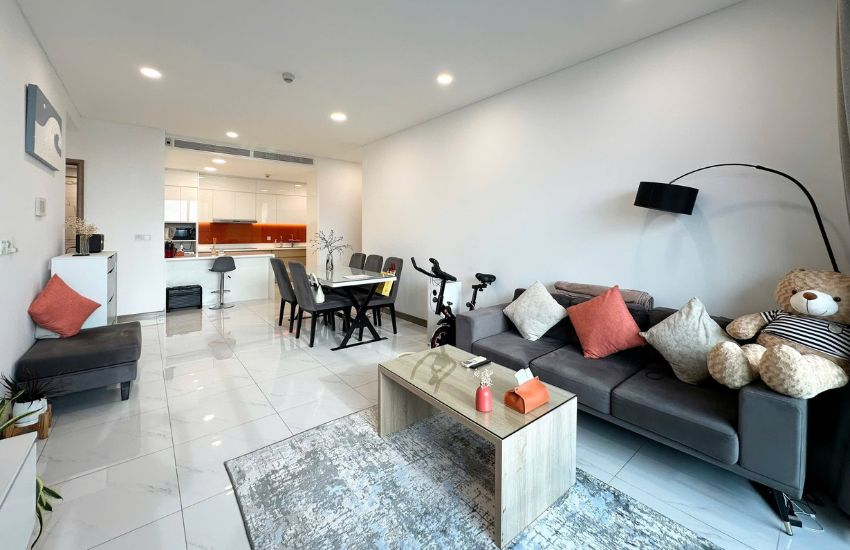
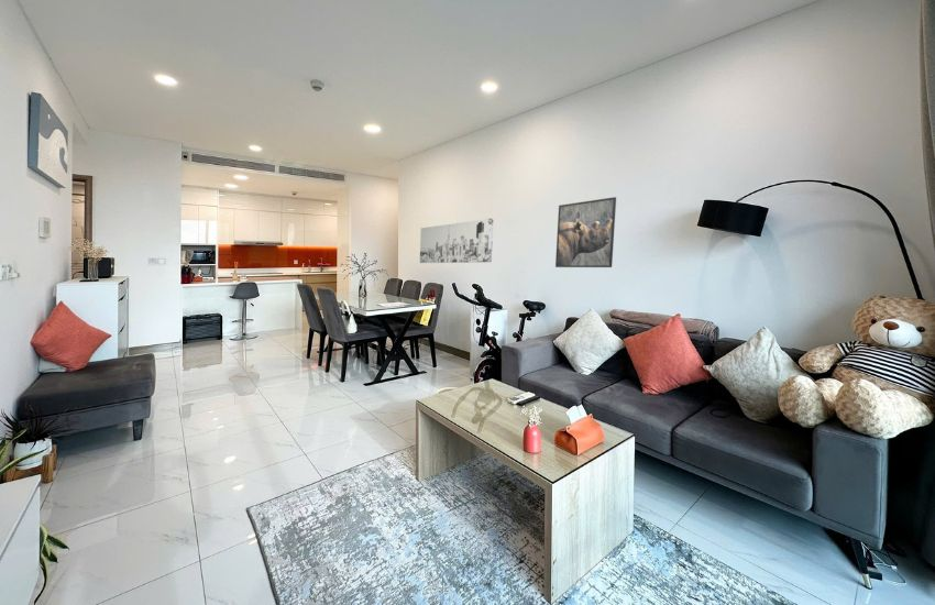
+ wall art [419,218,495,264]
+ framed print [554,196,617,268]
